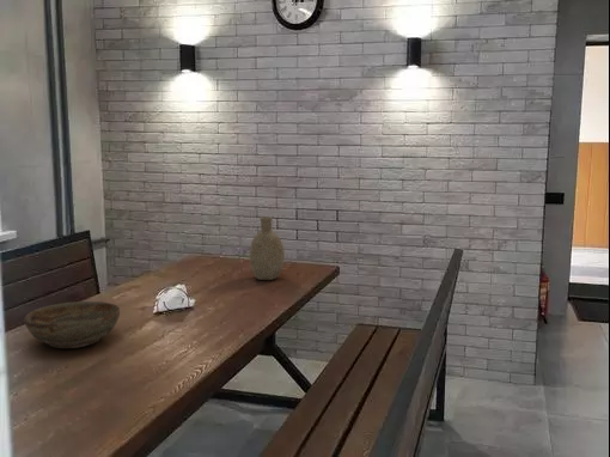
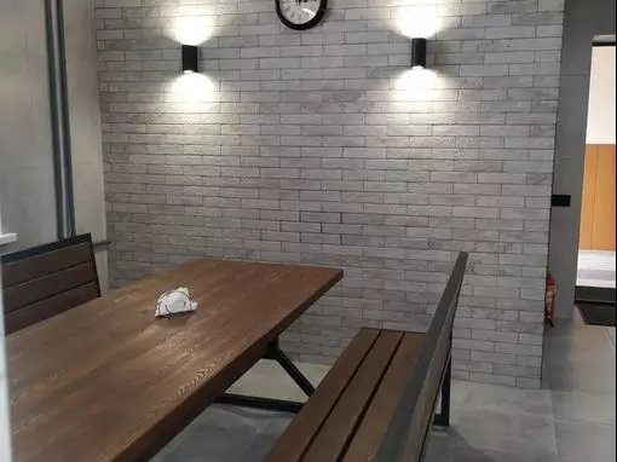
- decorative vase [248,215,286,281]
- bowl [23,300,121,349]
